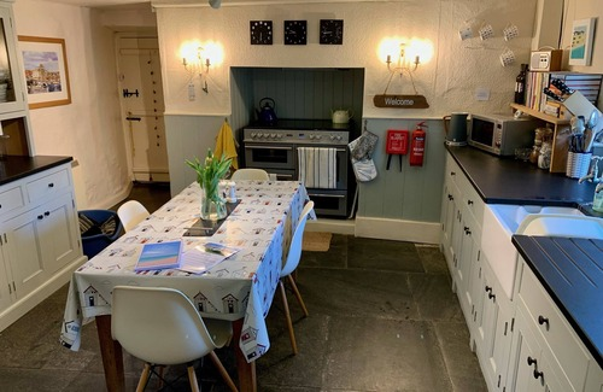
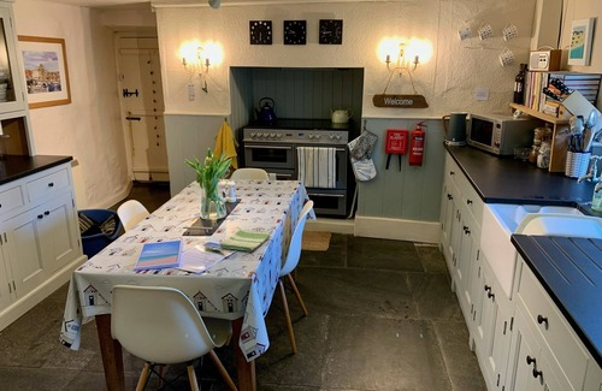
+ dish towel [218,227,272,251]
